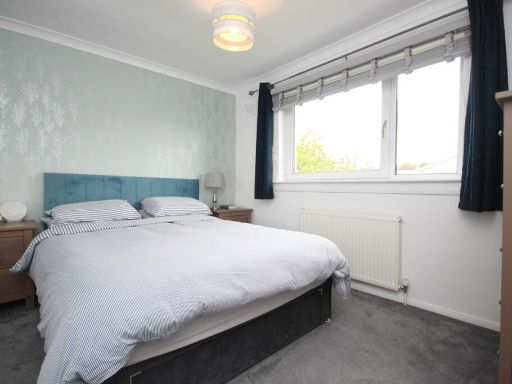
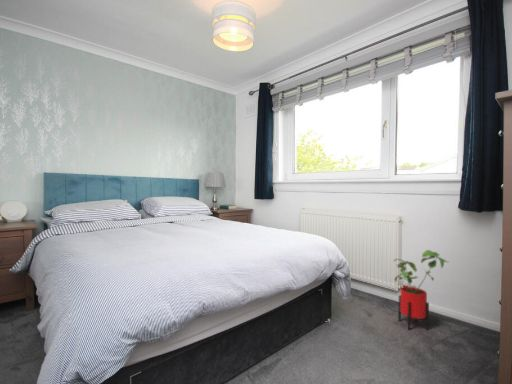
+ house plant [393,249,449,331]
